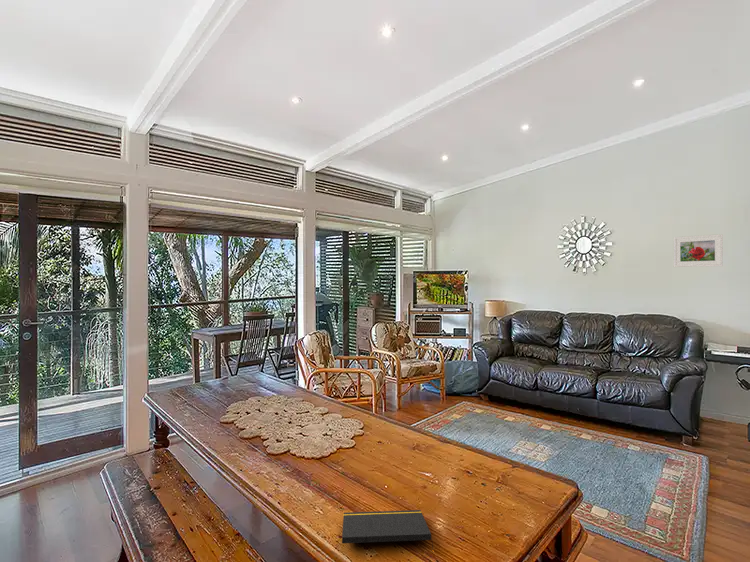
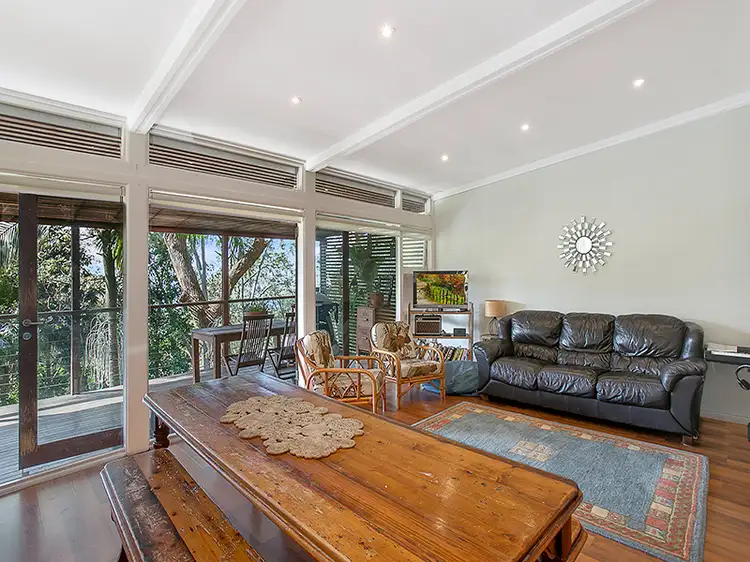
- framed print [673,233,724,268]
- notepad [341,509,434,549]
